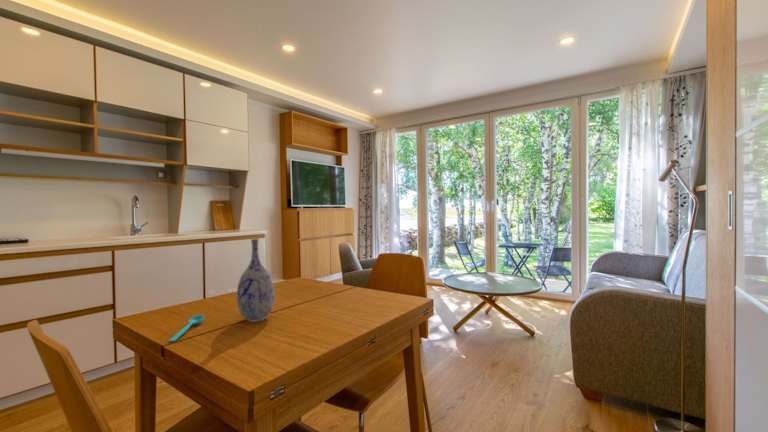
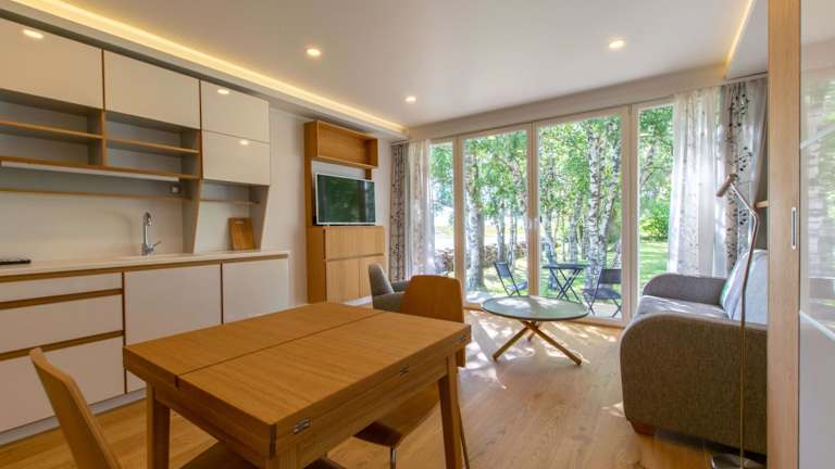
- vase [236,238,275,323]
- spoon [168,314,205,343]
